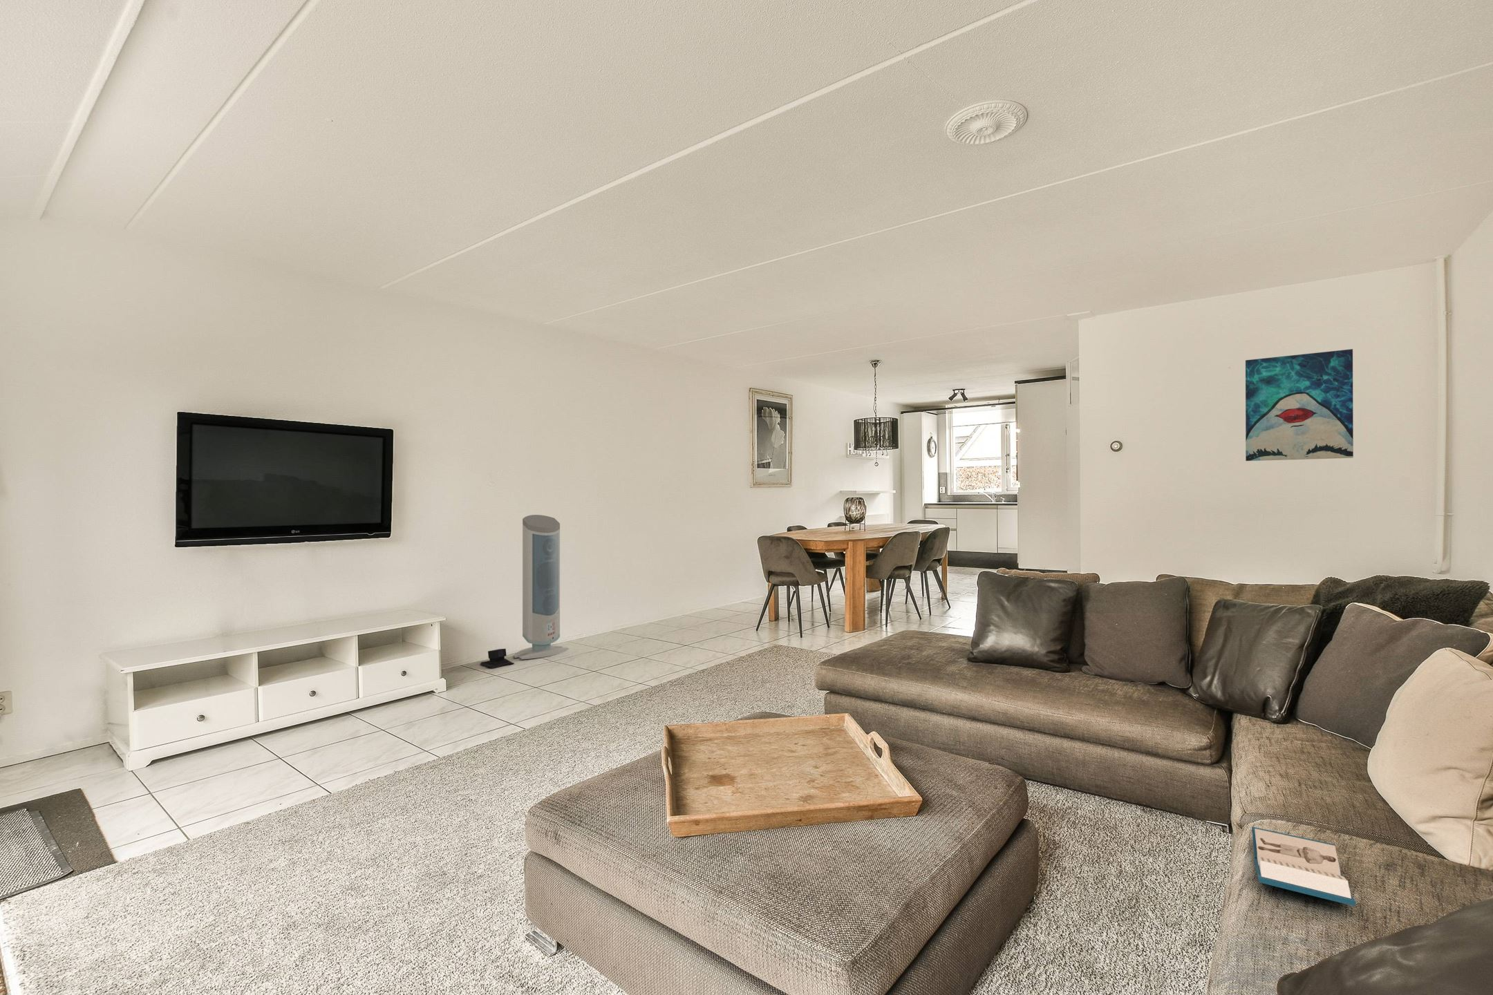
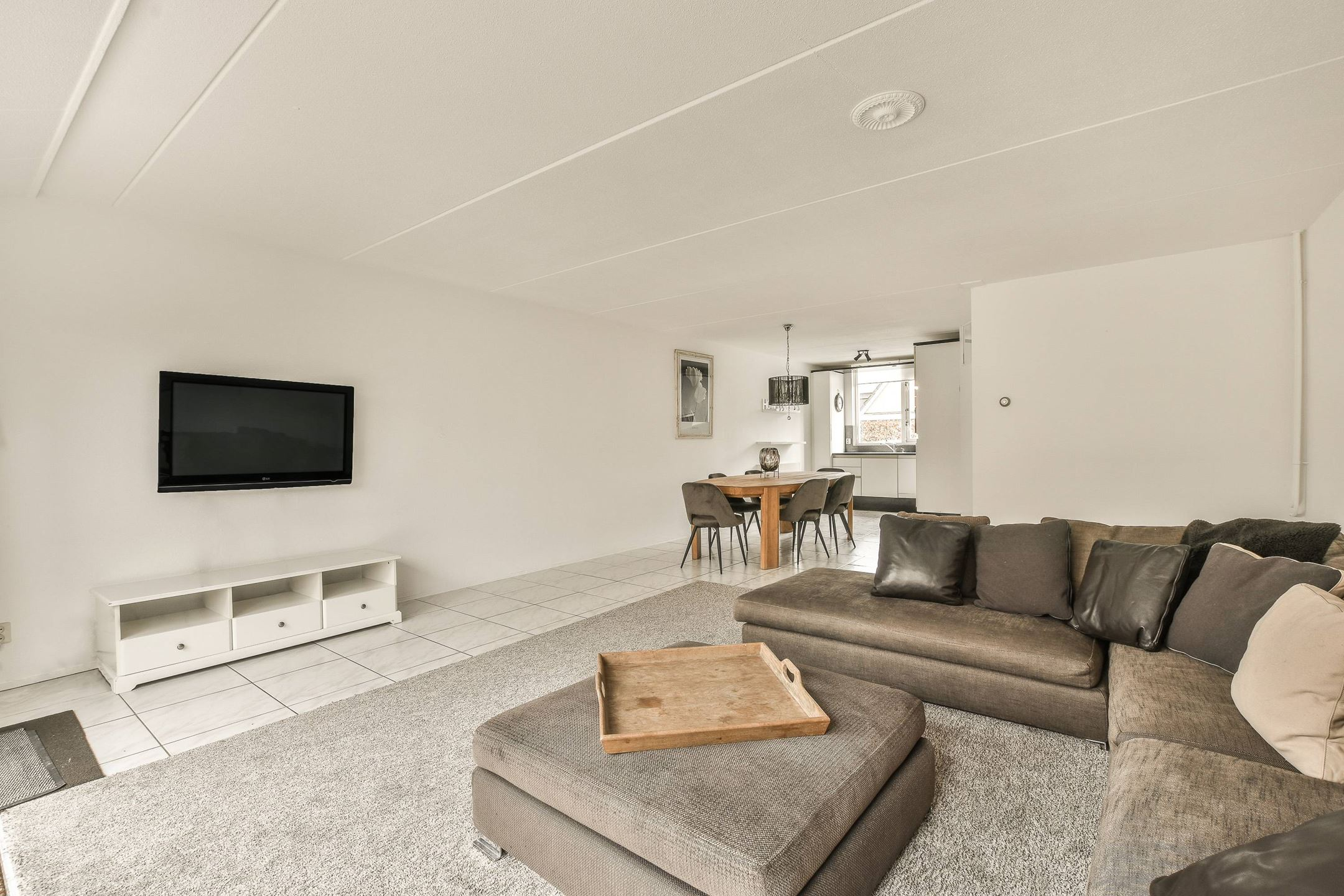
- speaker [479,649,515,669]
- wall art [1245,349,1354,462]
- air purifier [512,514,570,660]
- hardback book [1251,826,1356,906]
